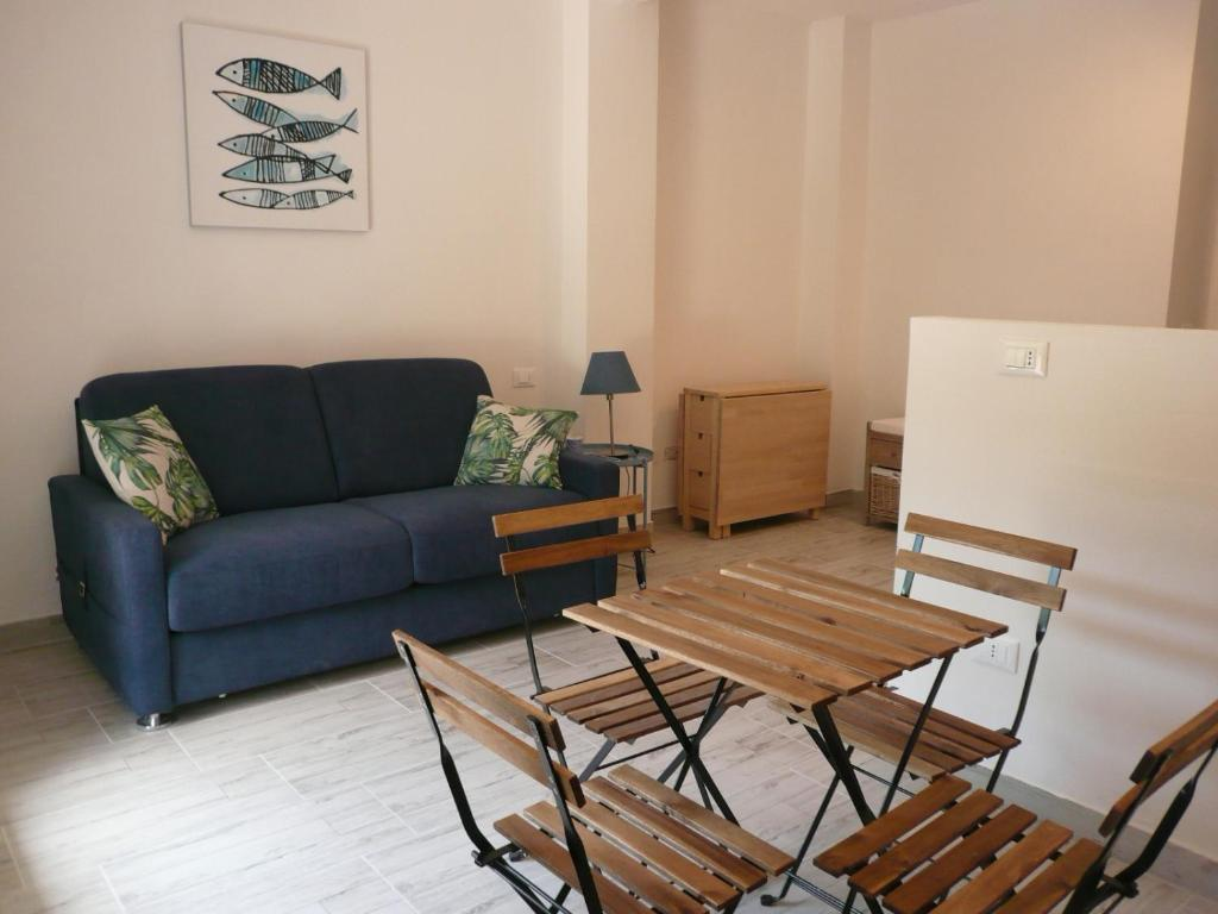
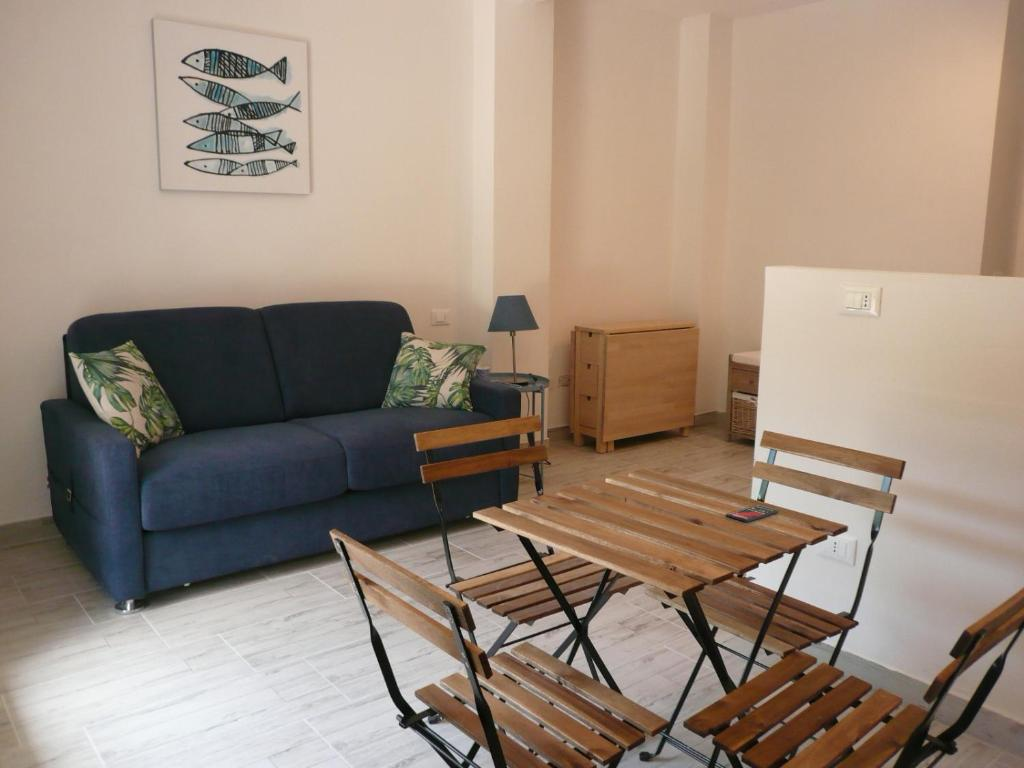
+ smartphone [725,504,780,523]
